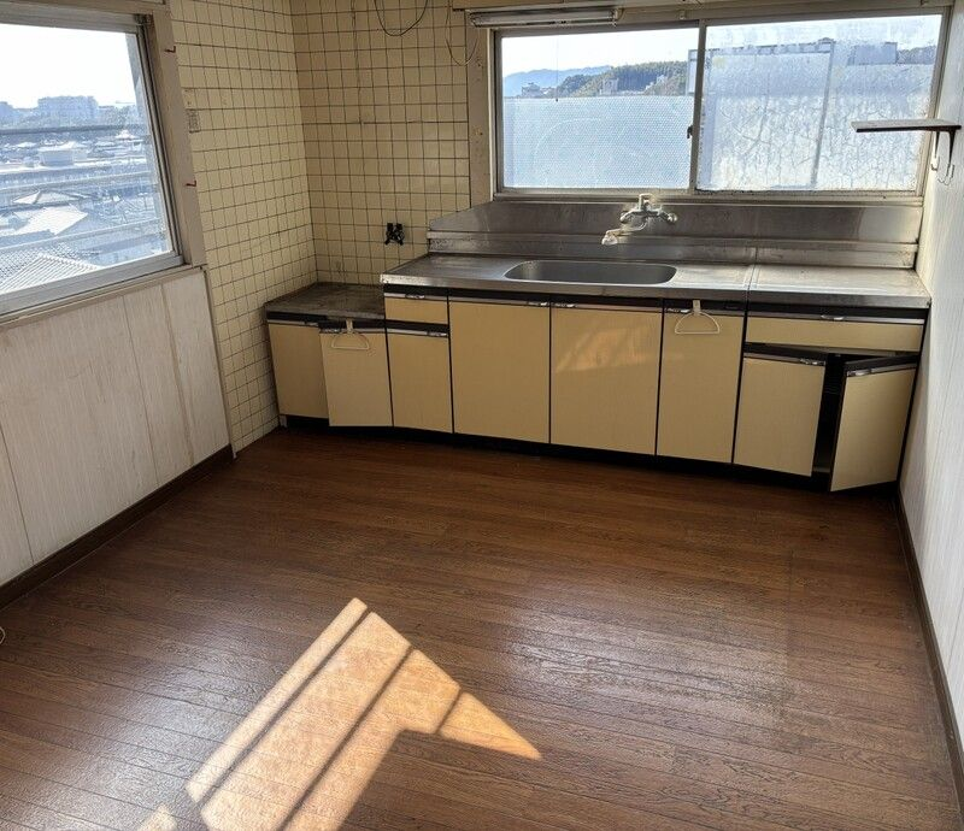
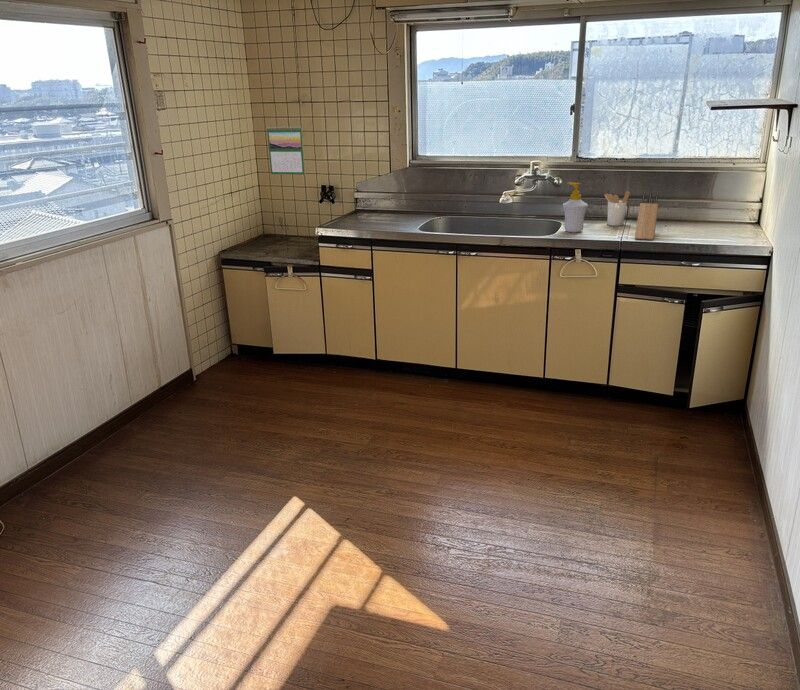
+ knife block [634,190,659,241]
+ utensil holder [604,190,631,227]
+ calendar [266,125,306,176]
+ soap bottle [562,181,589,233]
